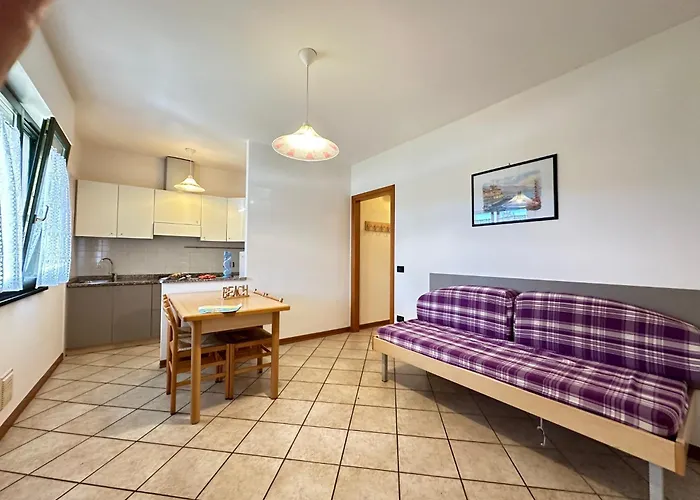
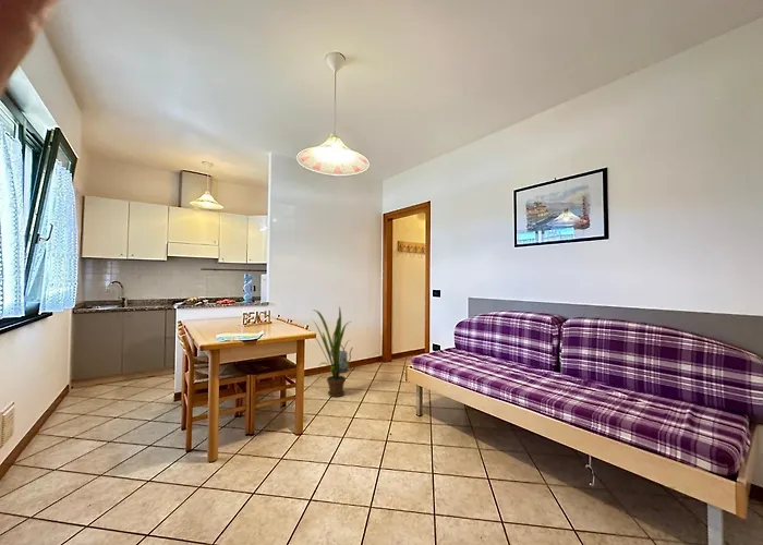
+ watering can [329,344,354,374]
+ house plant [307,305,351,398]
